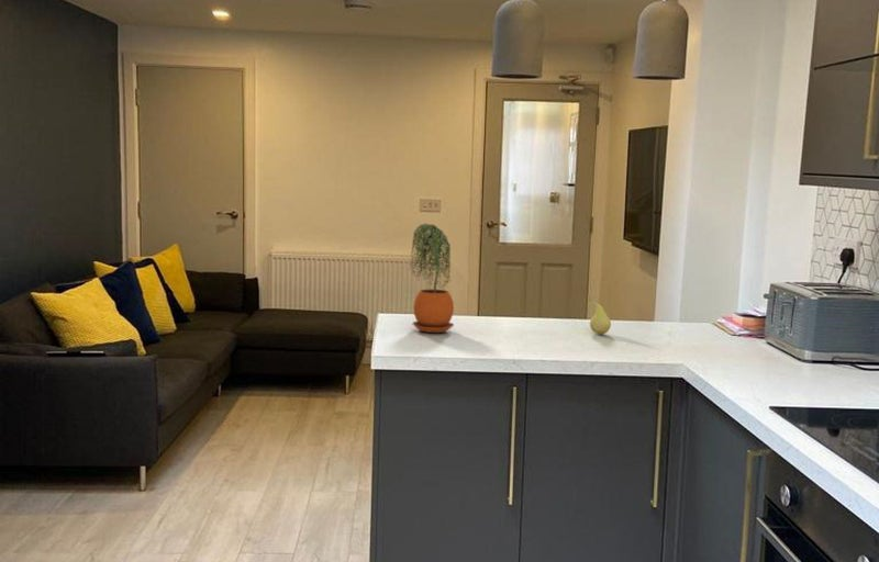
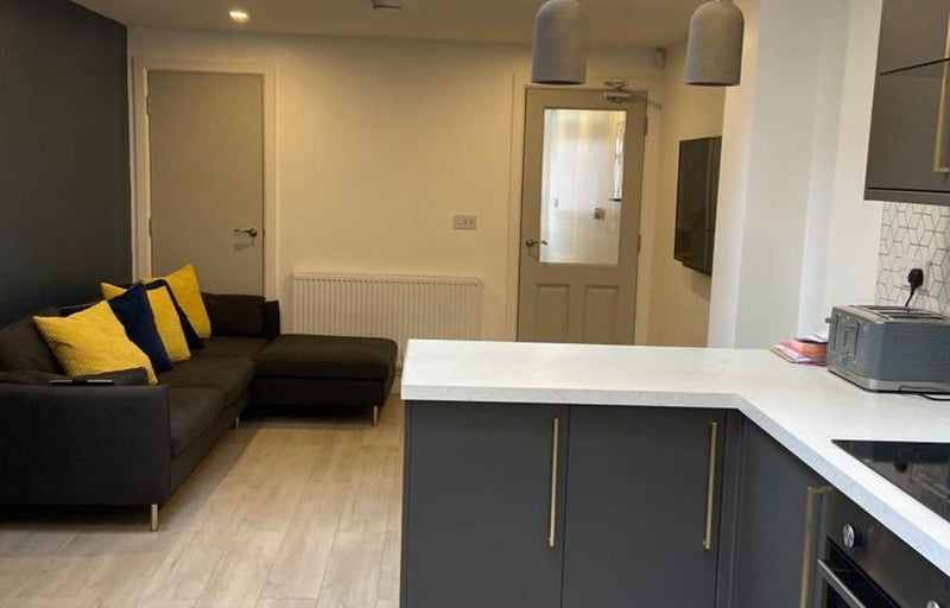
- potted plant [409,222,455,334]
- fruit [588,297,612,335]
